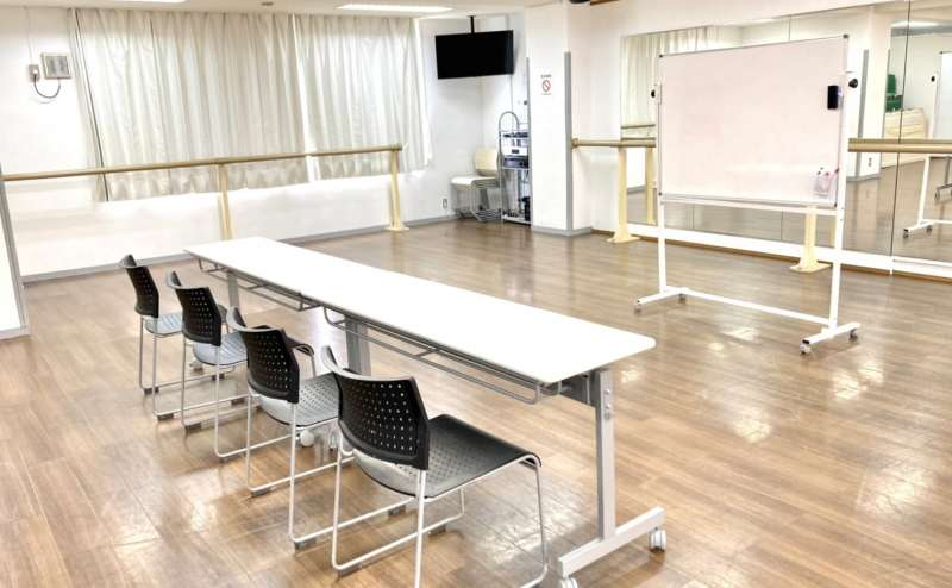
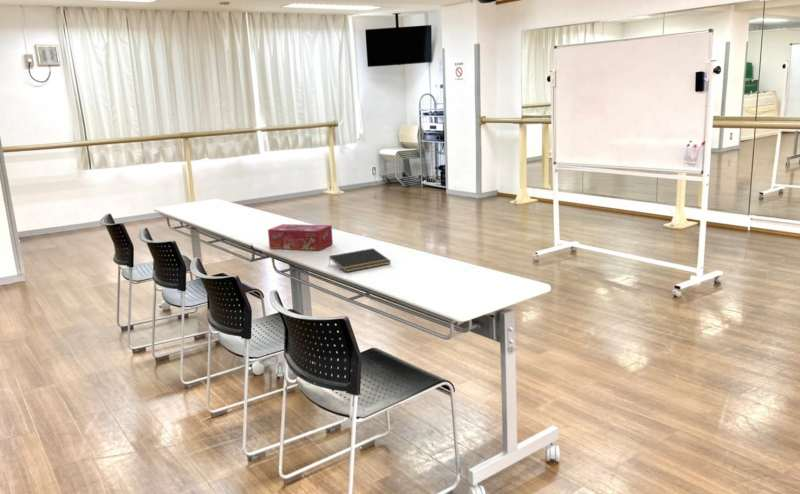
+ tissue box [267,223,334,251]
+ notepad [328,247,392,273]
